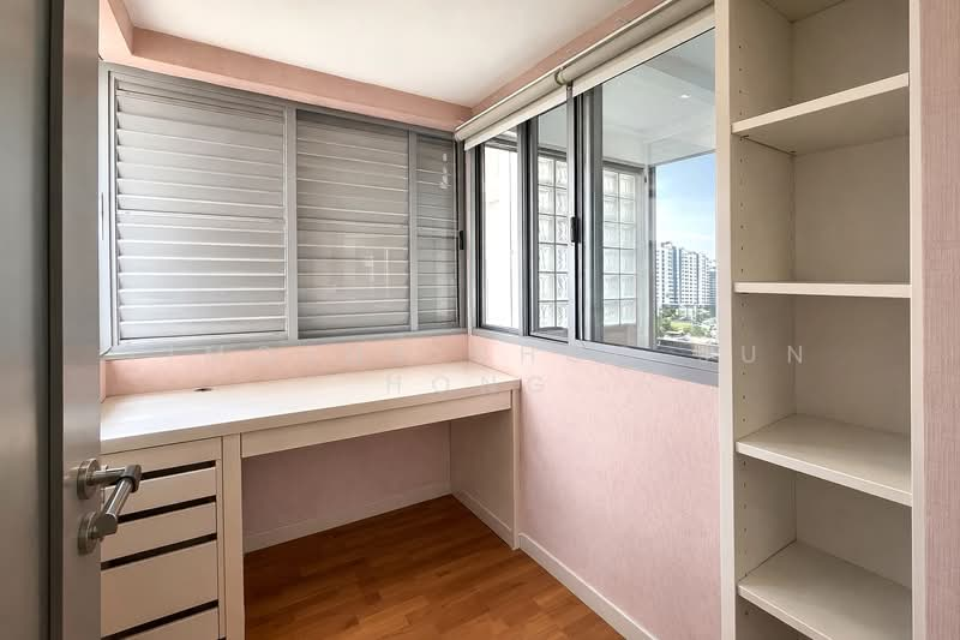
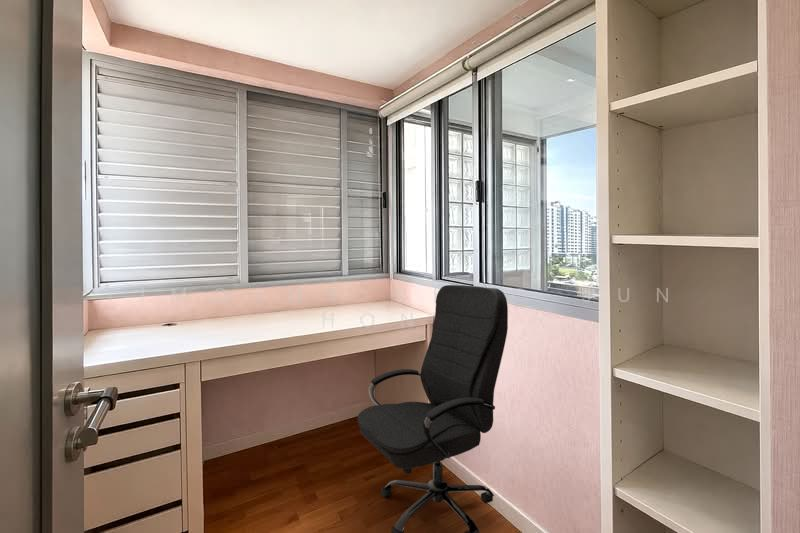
+ office chair [357,284,509,533]
